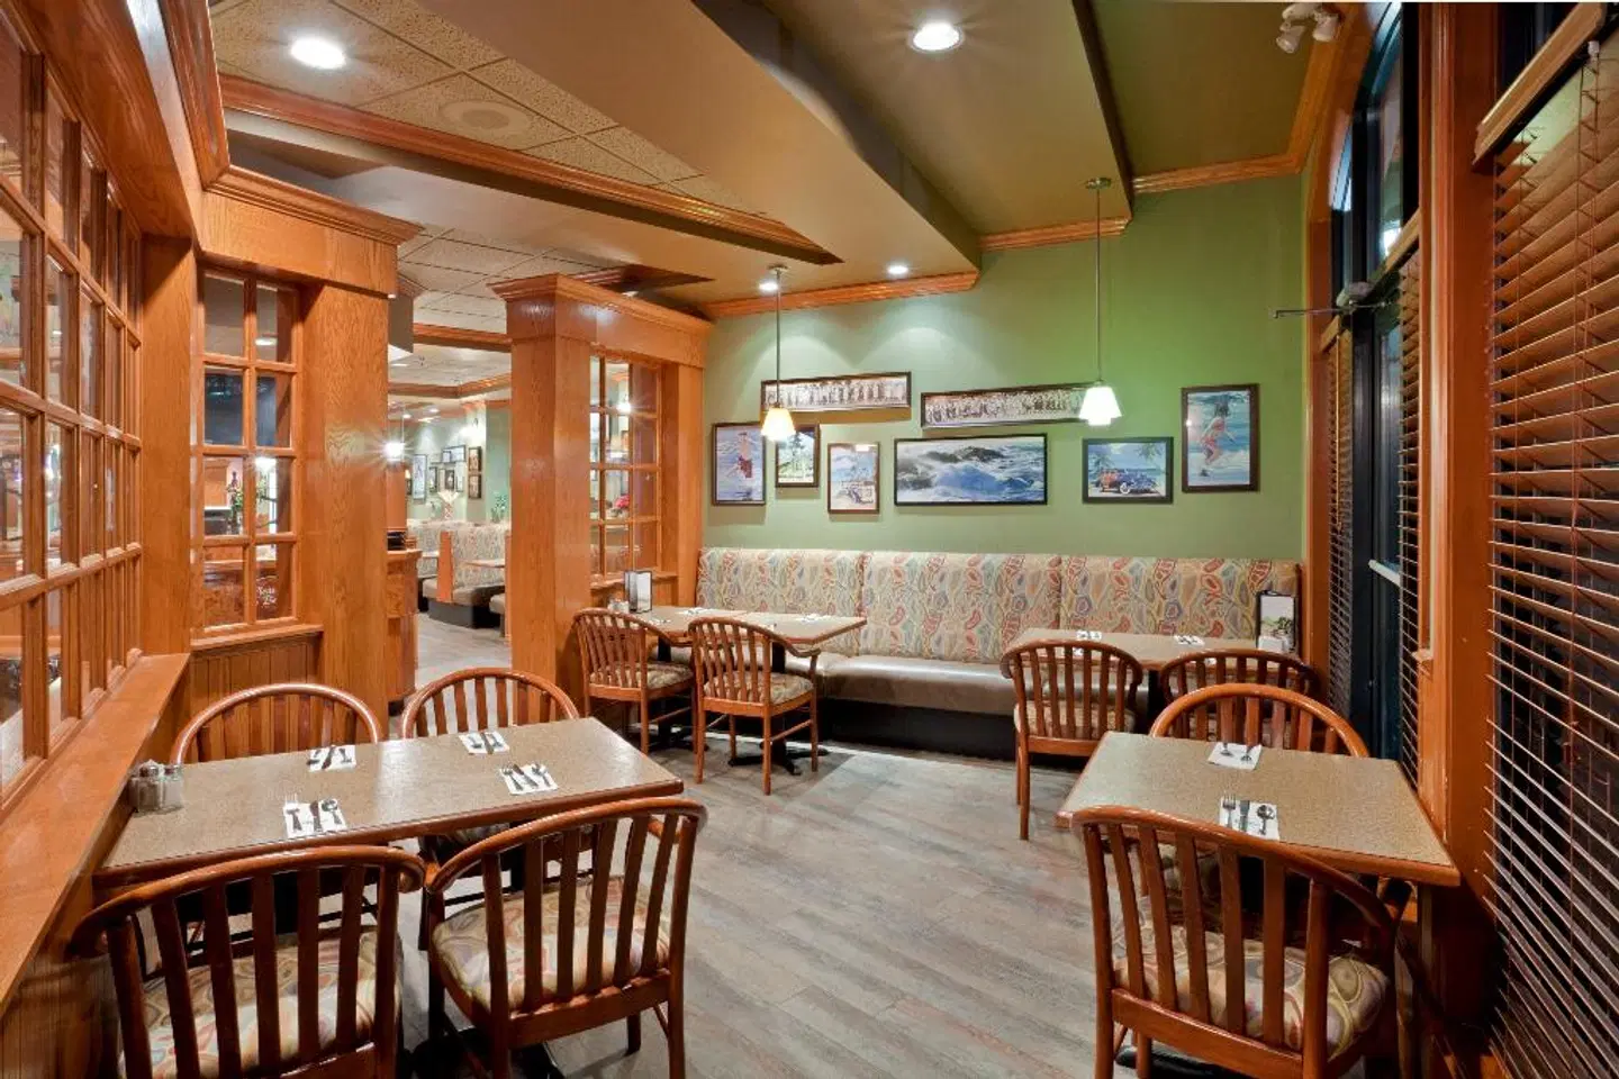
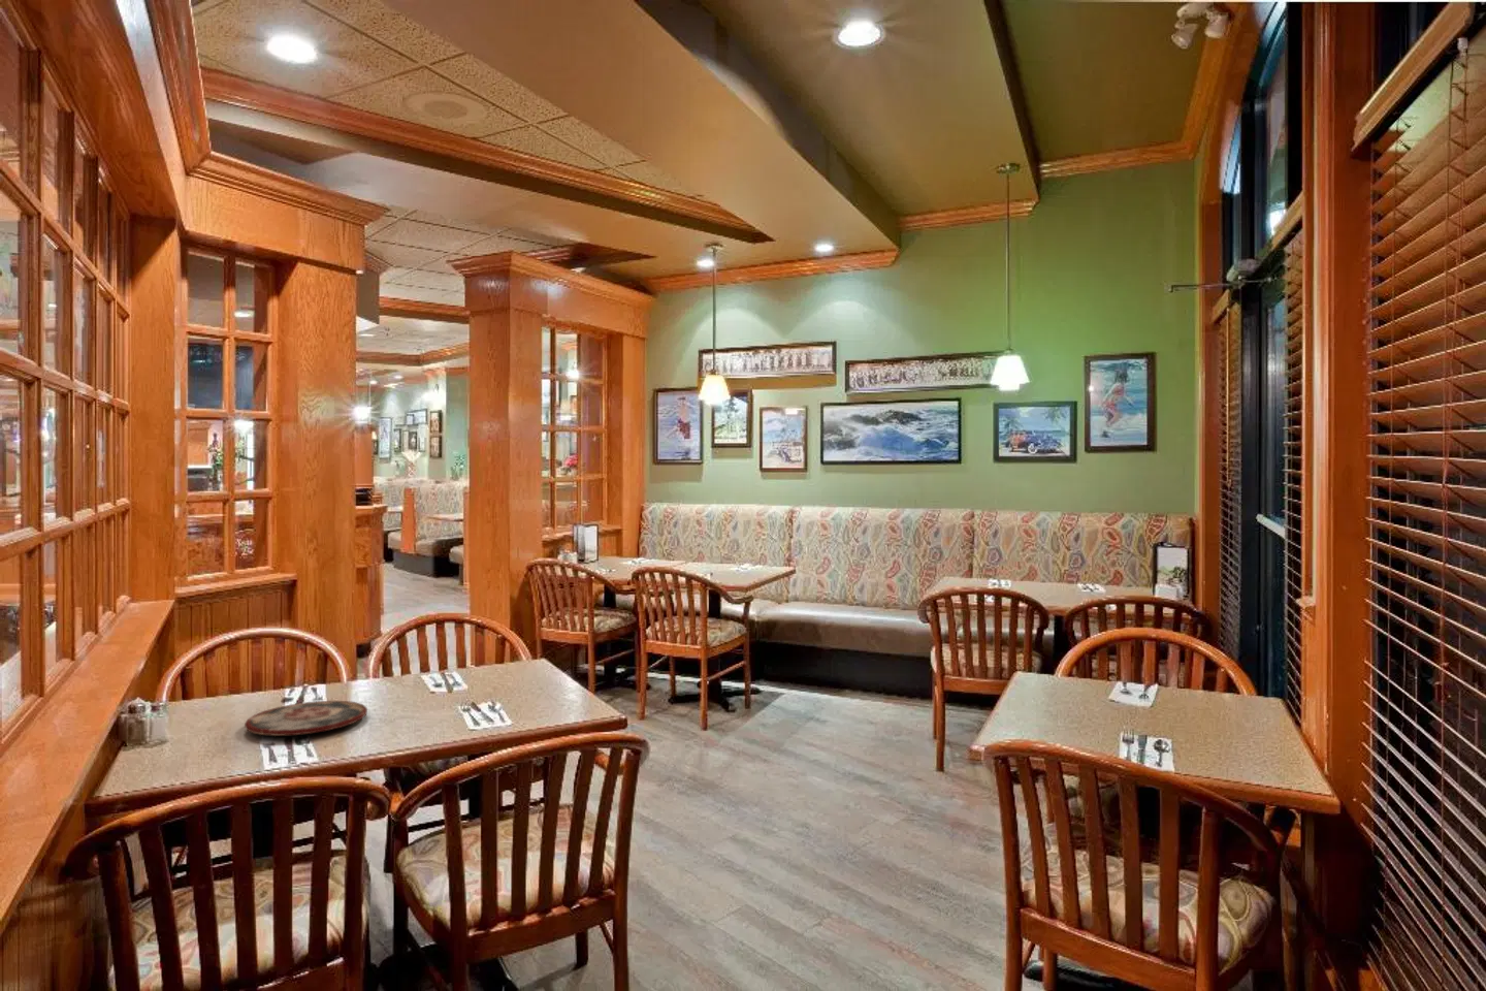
+ plate [243,700,368,737]
